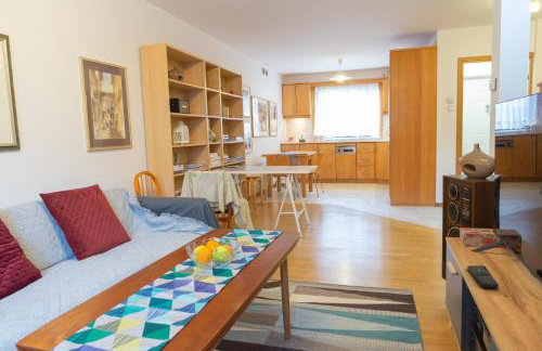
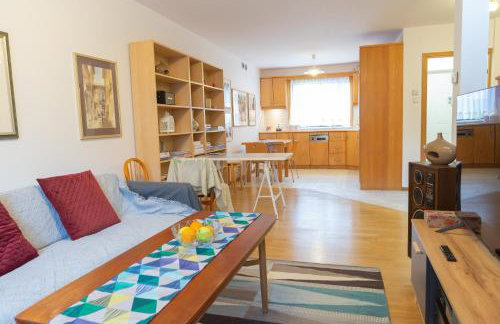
- remote control [466,264,500,289]
